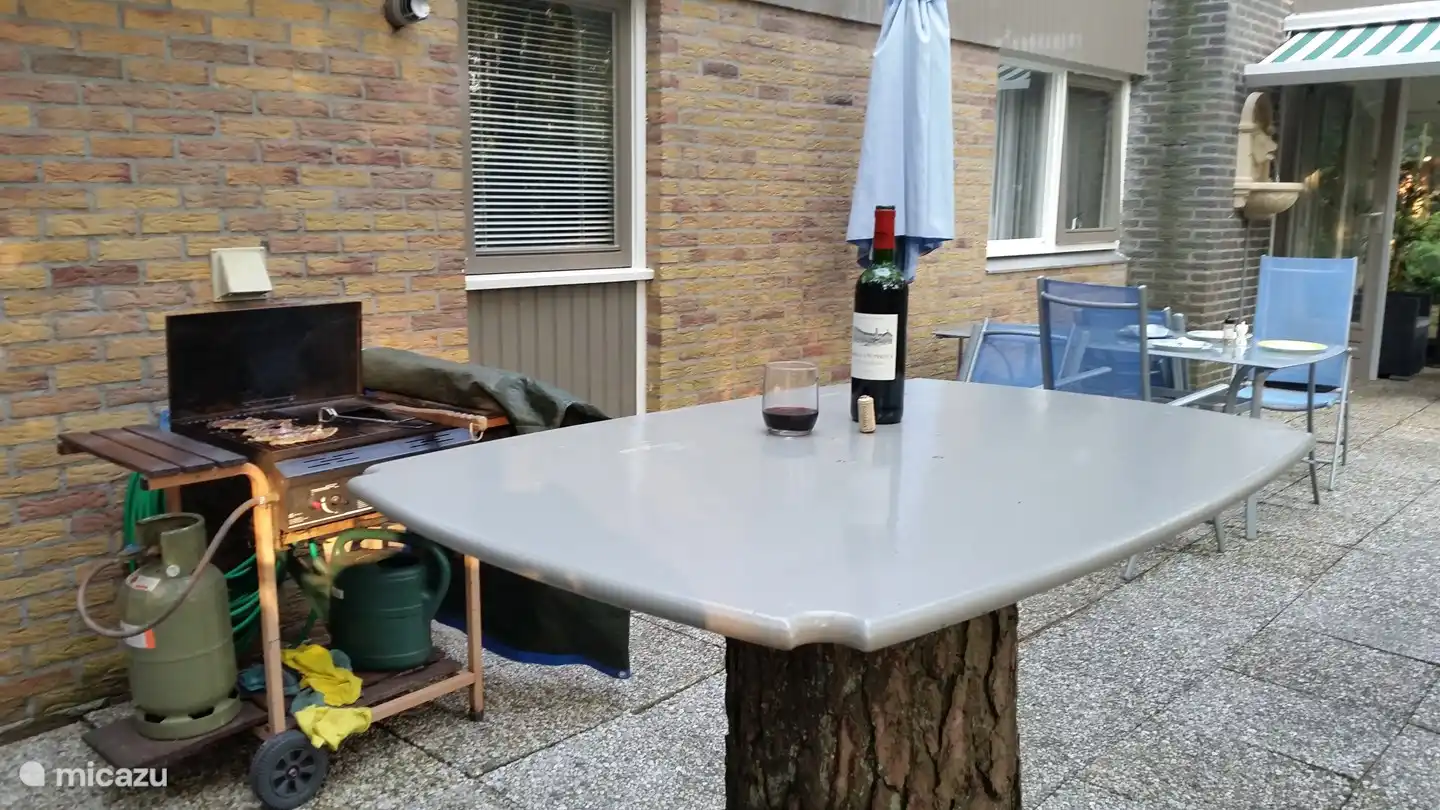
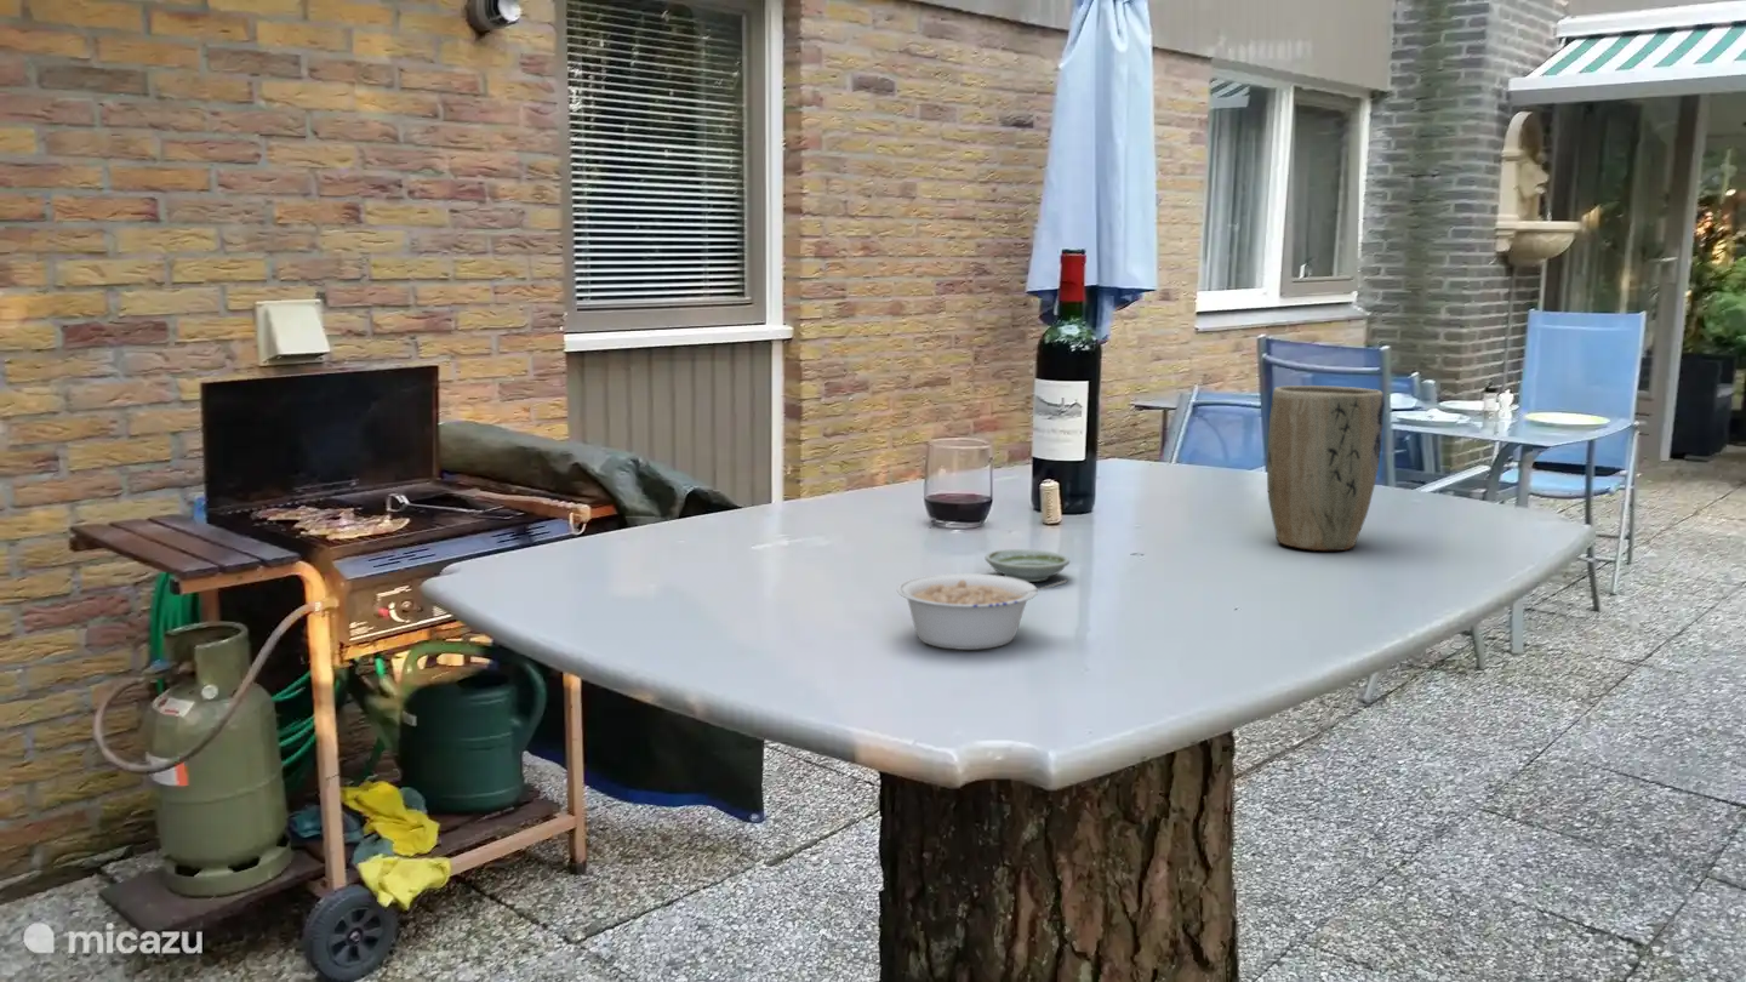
+ legume [896,572,1069,651]
+ saucer [985,548,1071,583]
+ plant pot [1266,384,1386,552]
